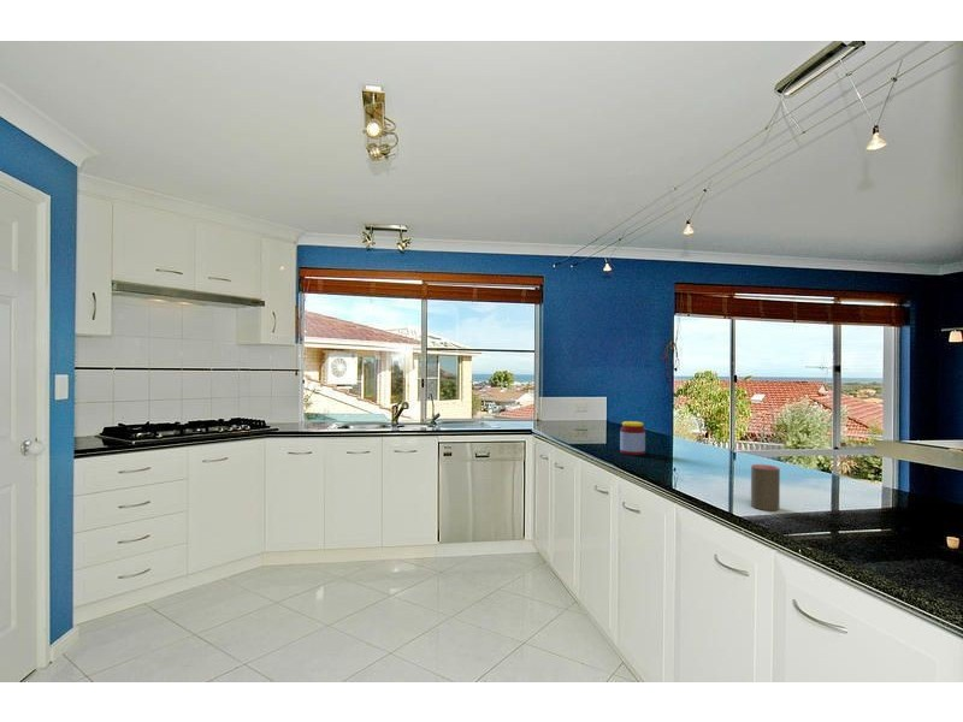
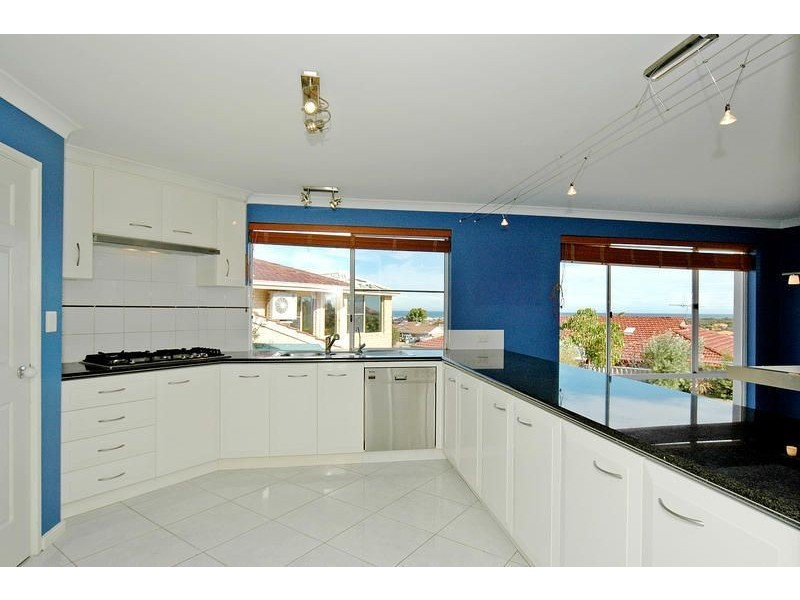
- cup [750,463,781,511]
- jar [619,420,646,456]
